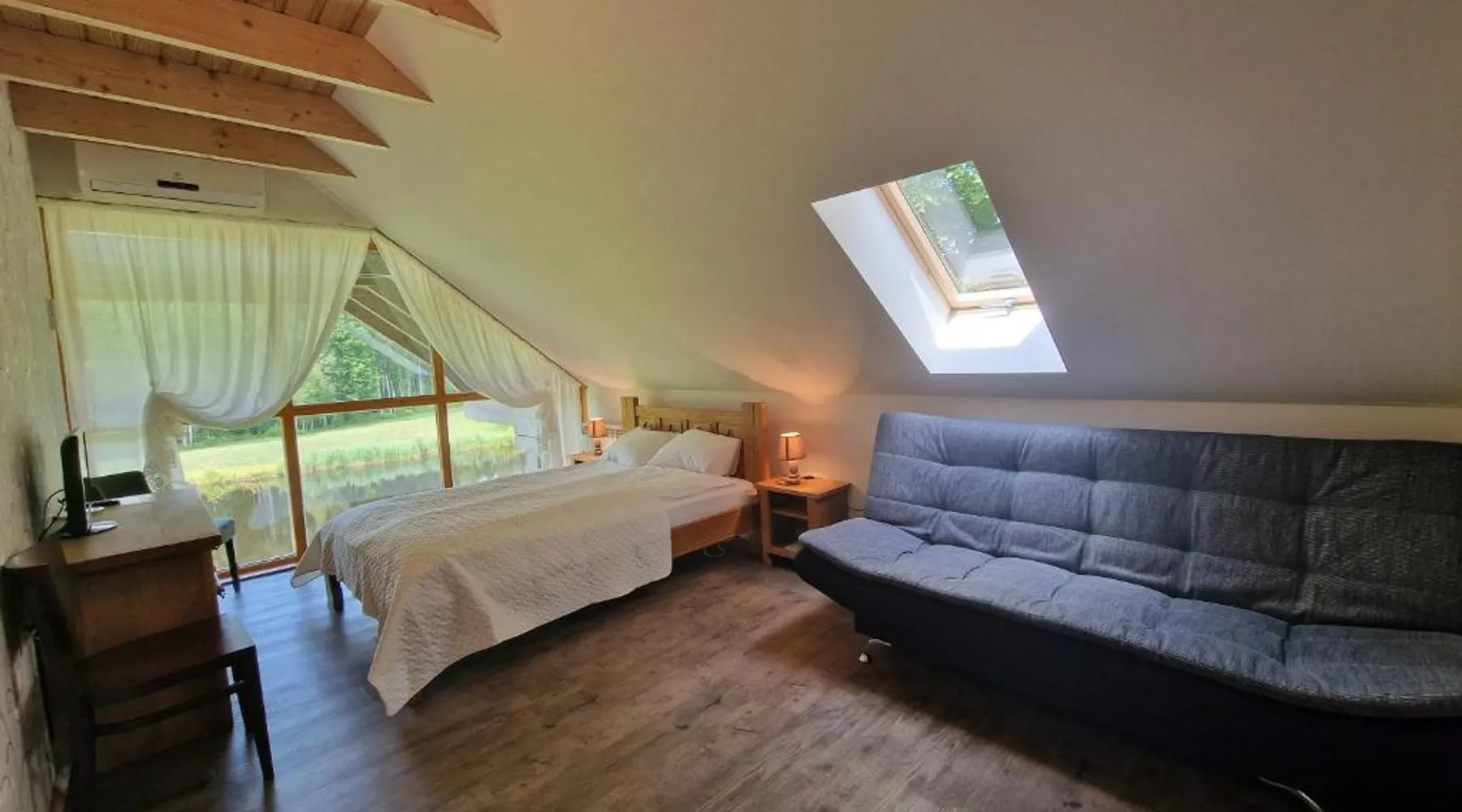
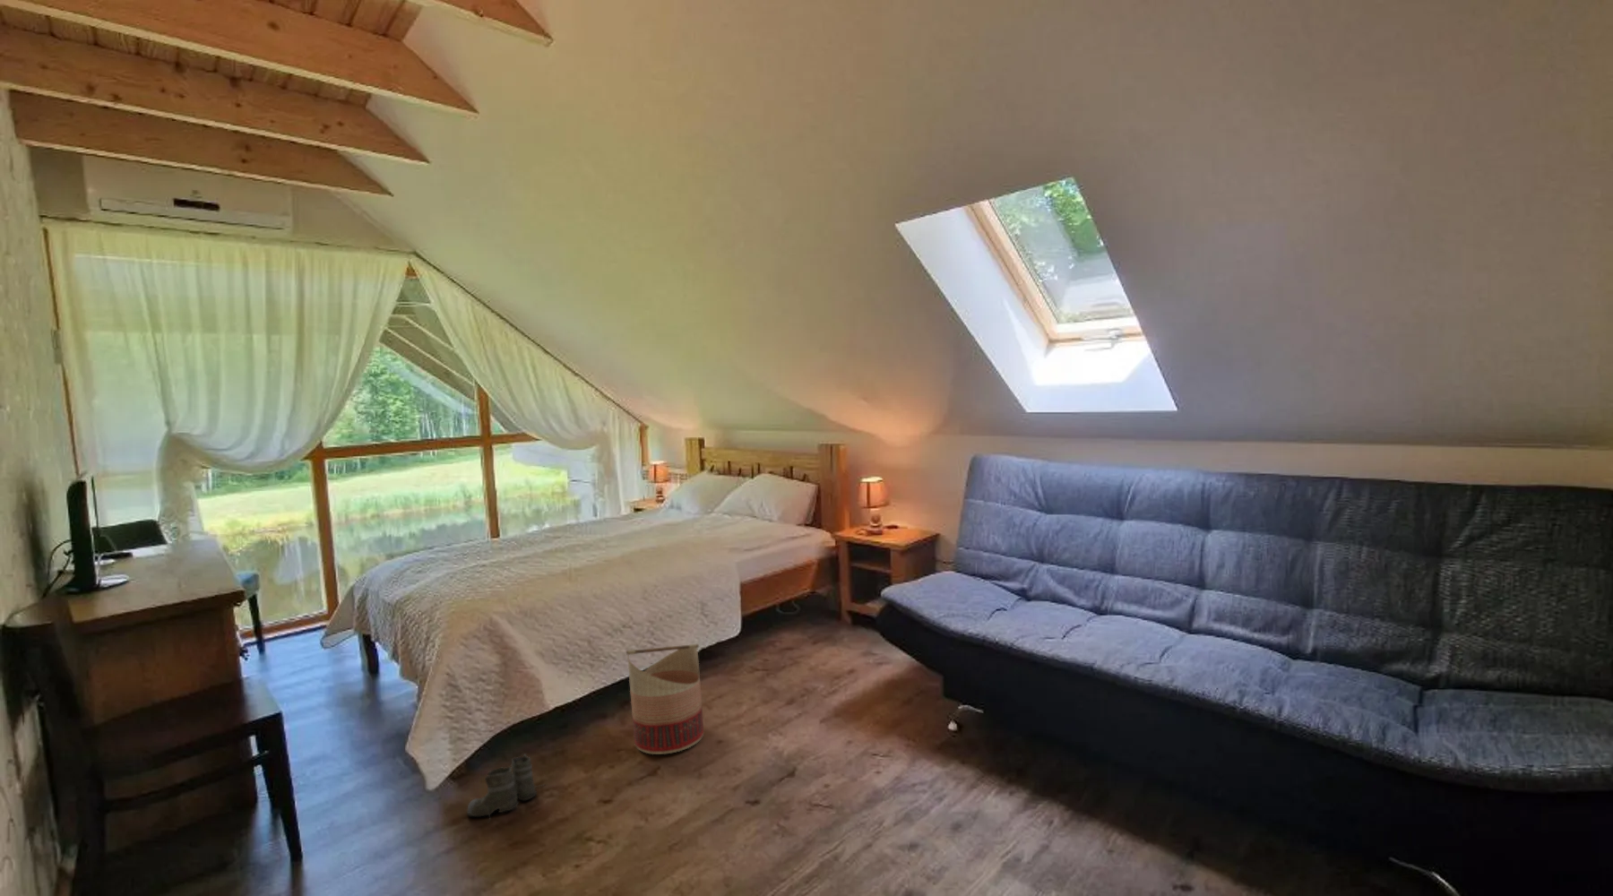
+ basket [626,642,704,756]
+ boots [466,754,546,822]
